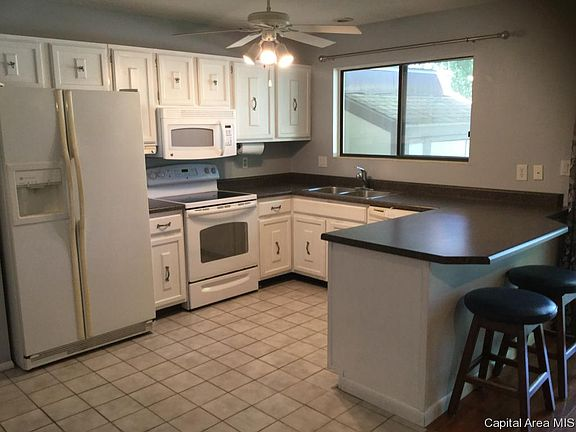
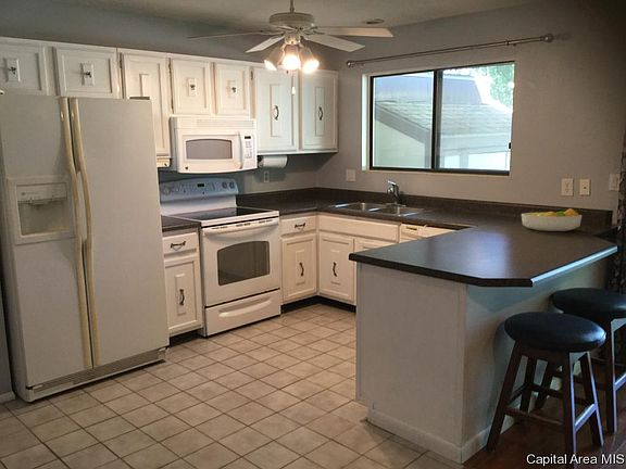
+ fruit bowl [521,207,583,232]
